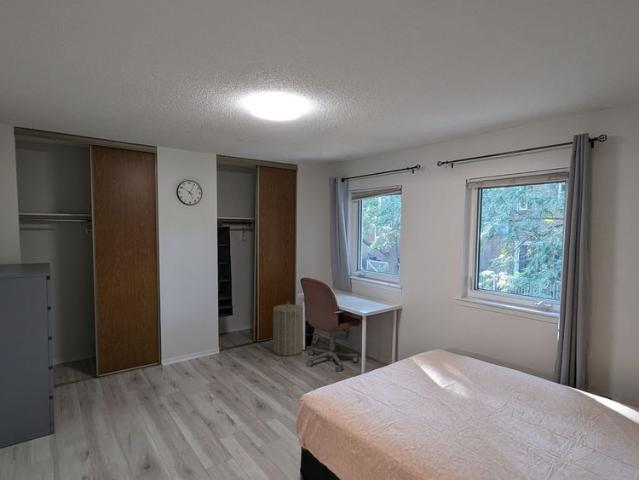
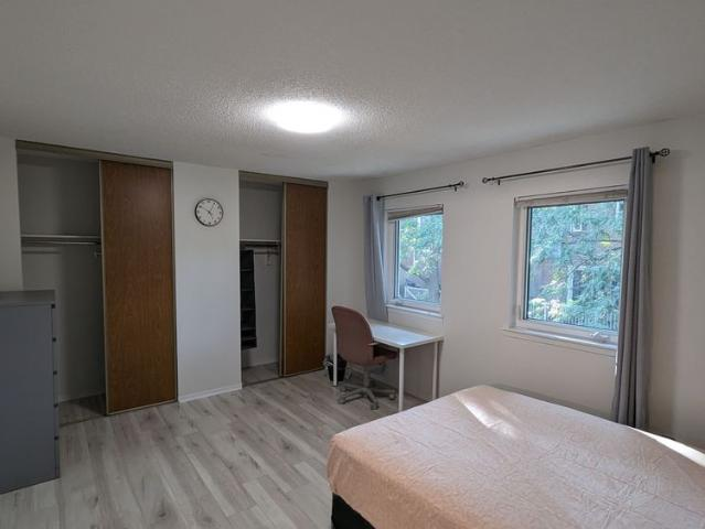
- laundry hamper [272,300,304,357]
